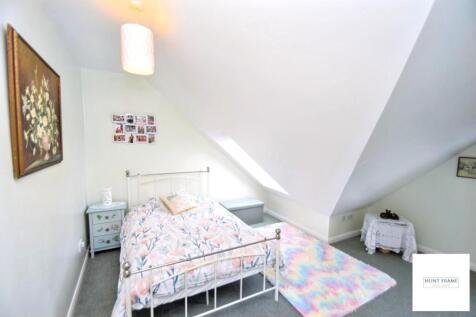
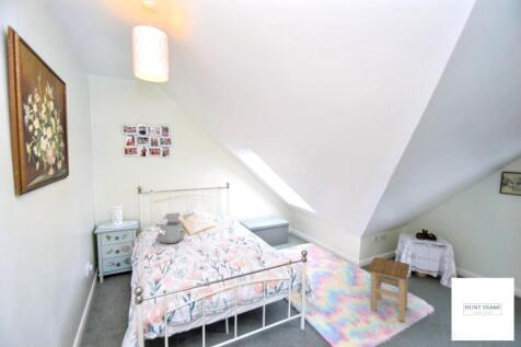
+ stool [367,256,410,323]
+ teddy bear [155,211,186,244]
